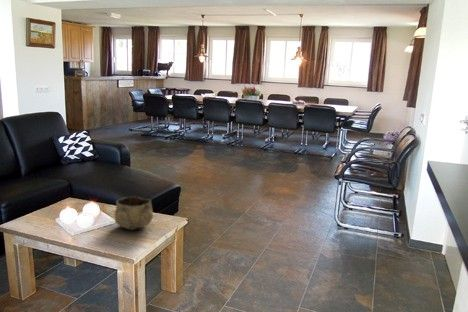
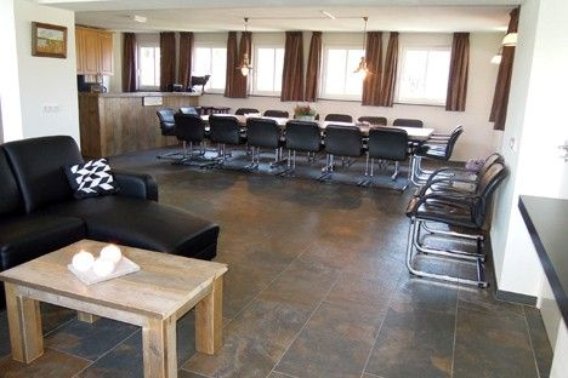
- decorative bowl [114,196,154,231]
